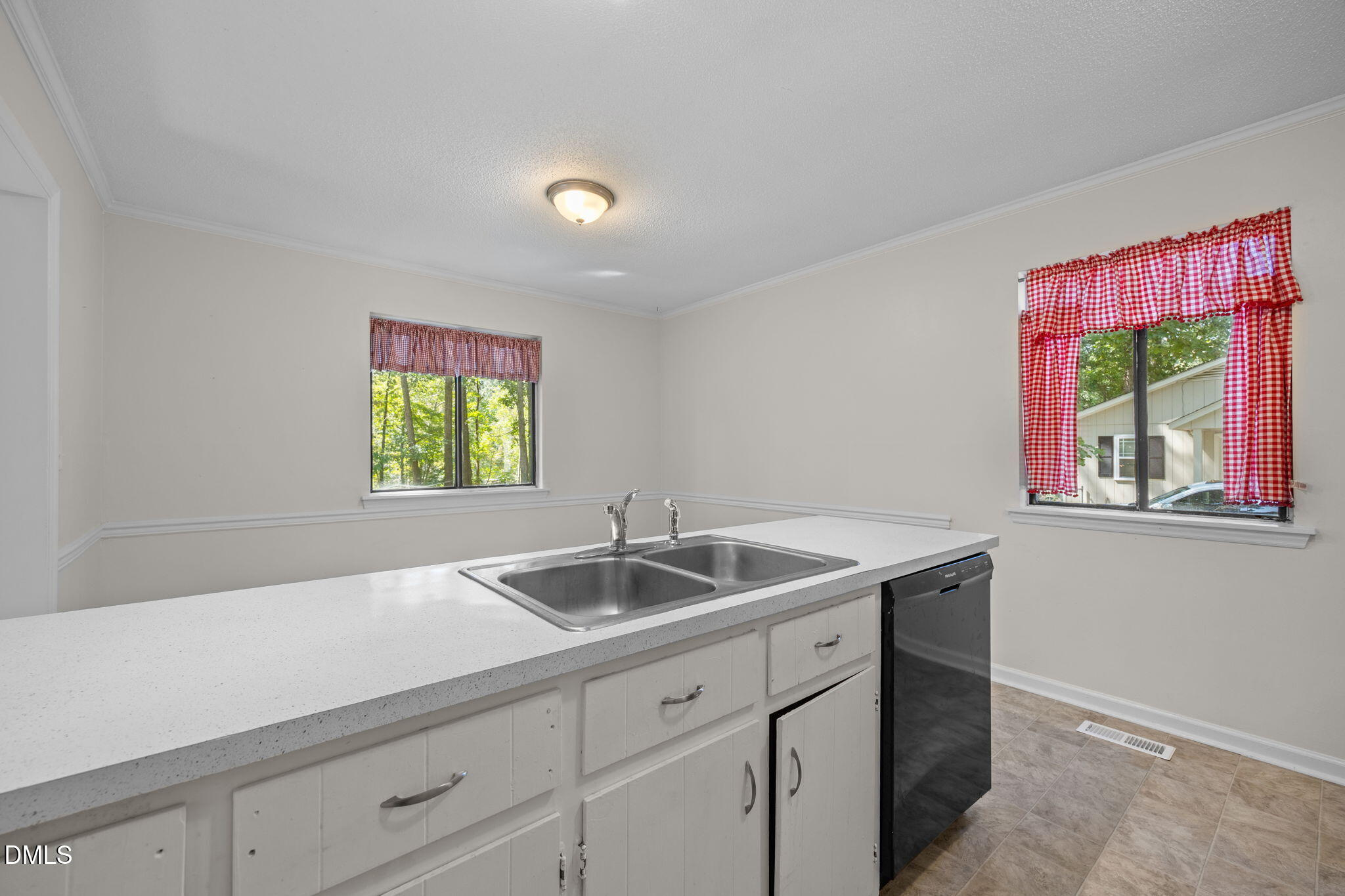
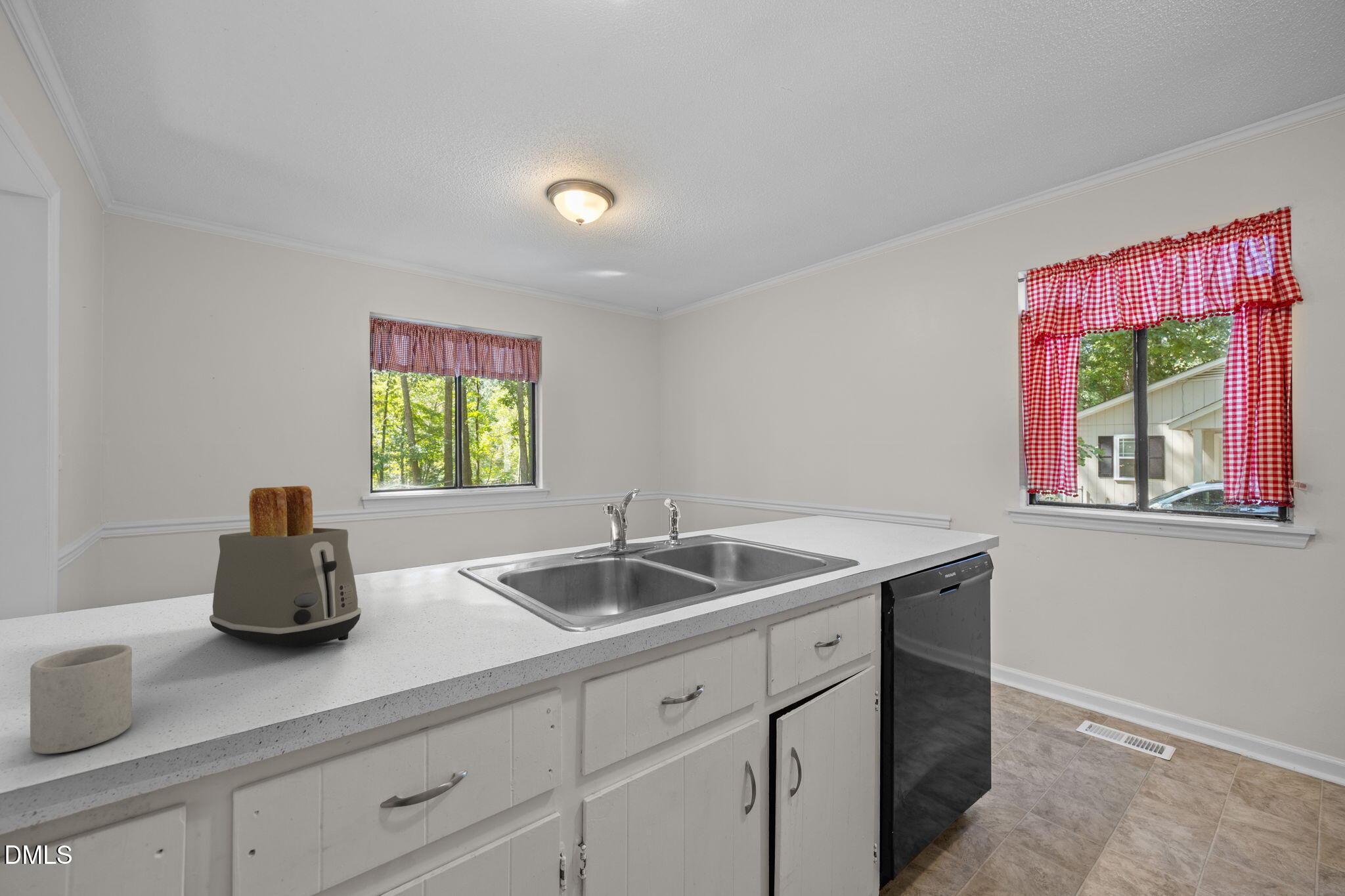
+ toaster [209,485,362,649]
+ mug [30,644,133,754]
